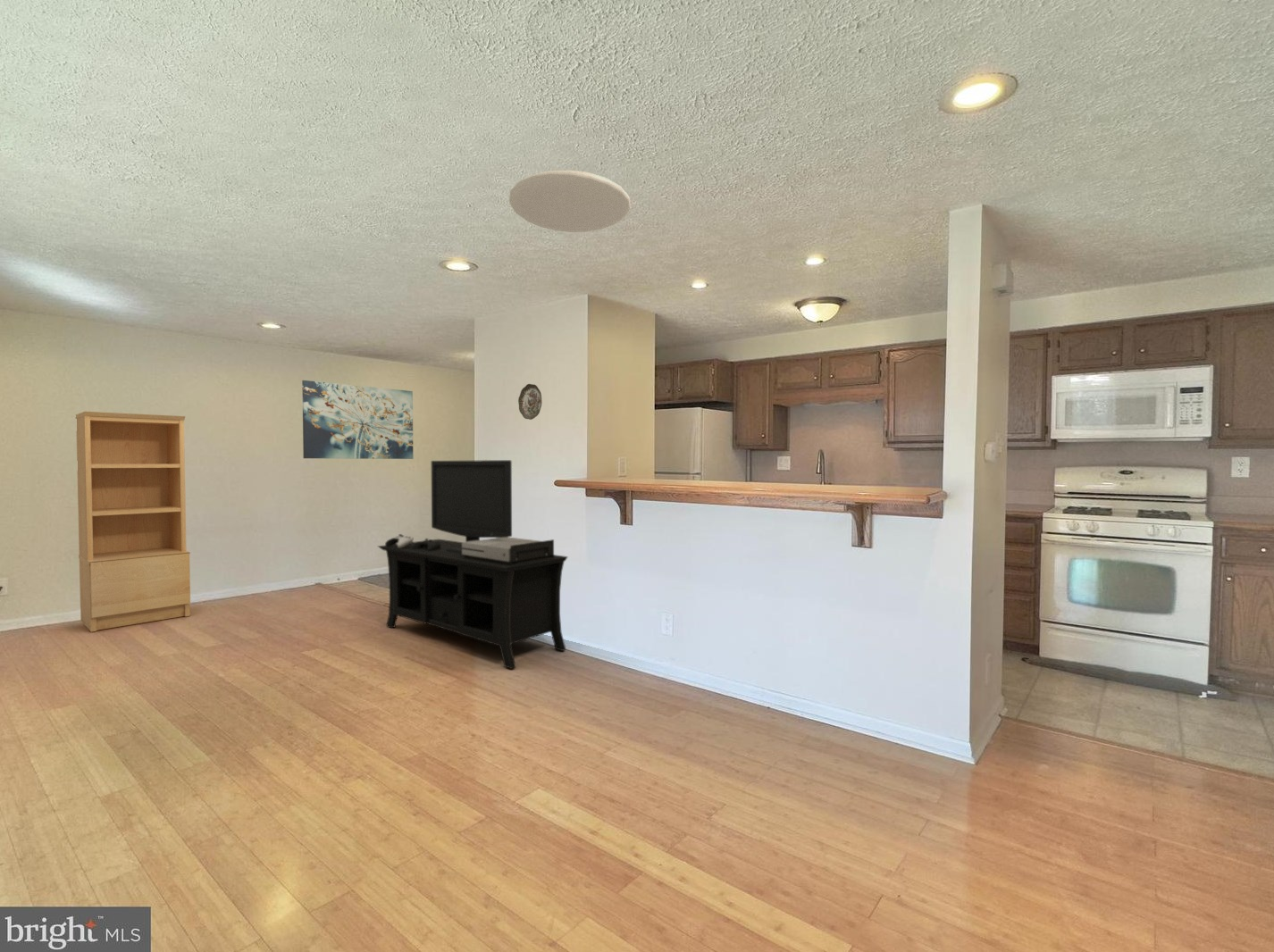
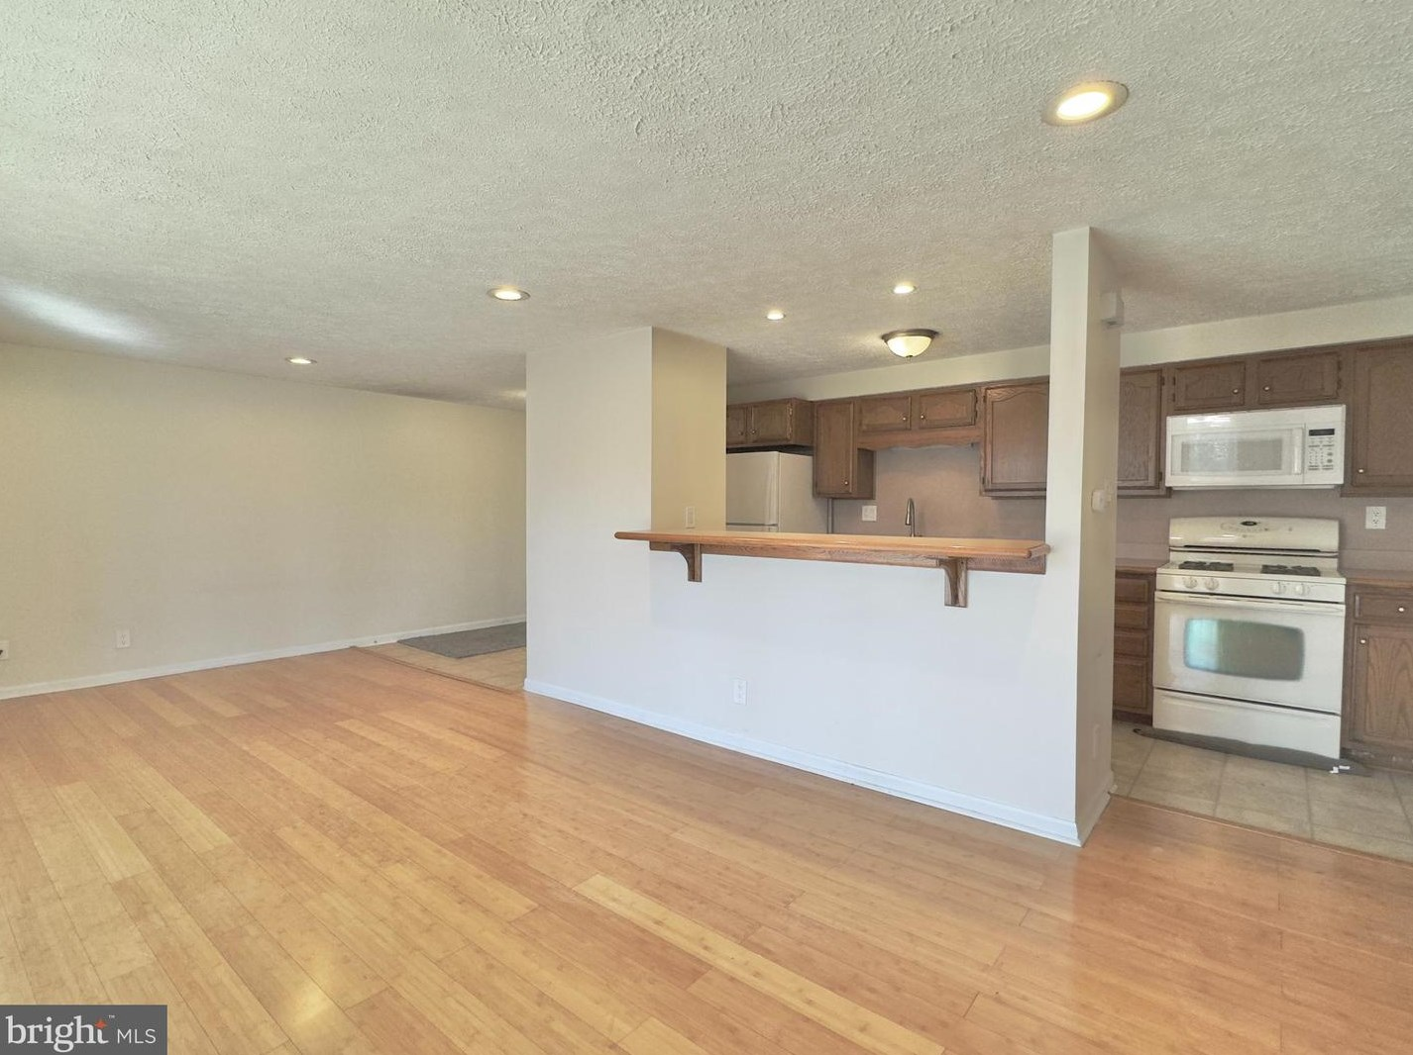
- wall art [301,380,415,460]
- ceiling light [508,170,632,233]
- decorative plate [517,383,543,421]
- bookcase [75,411,191,633]
- media console [377,459,569,670]
